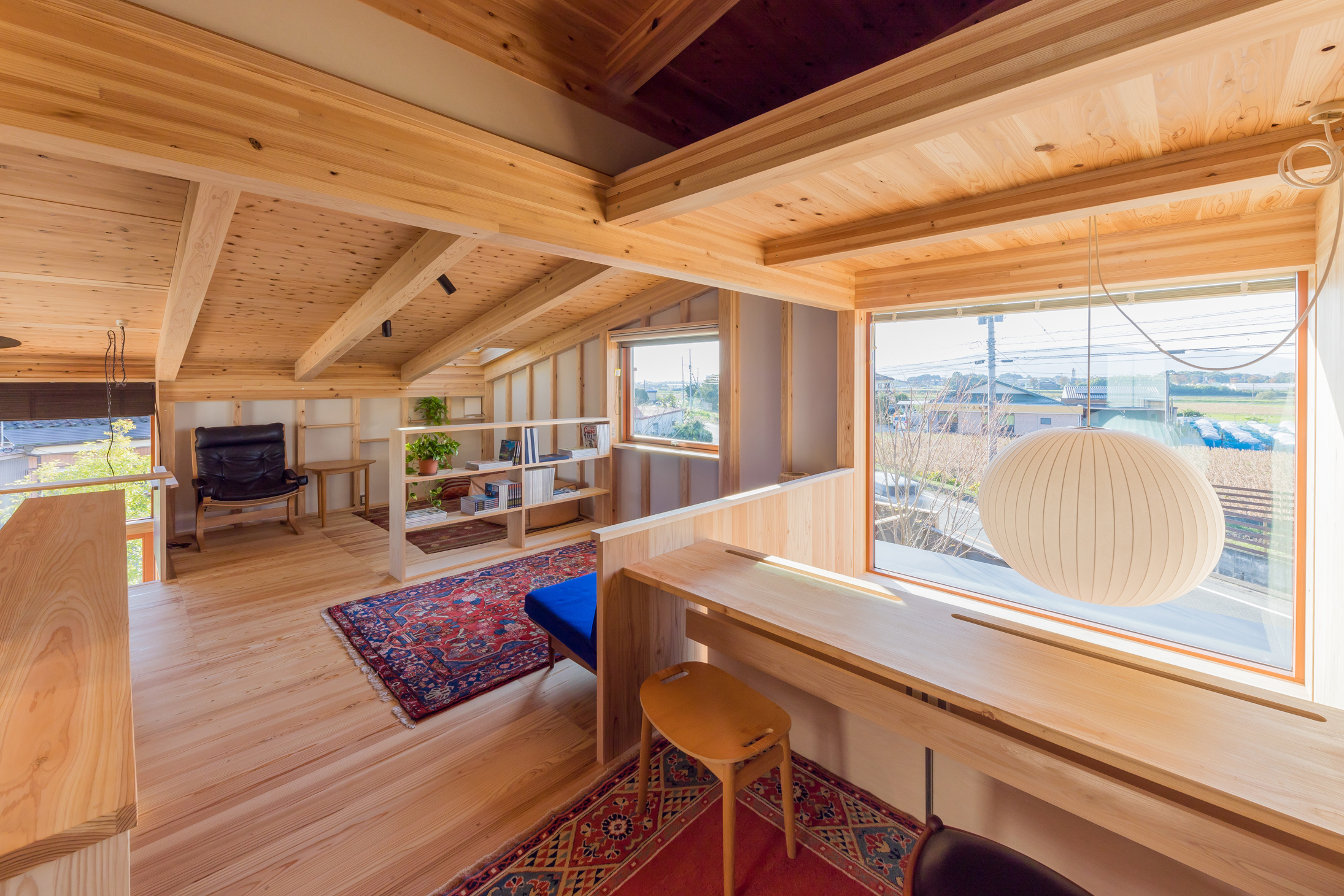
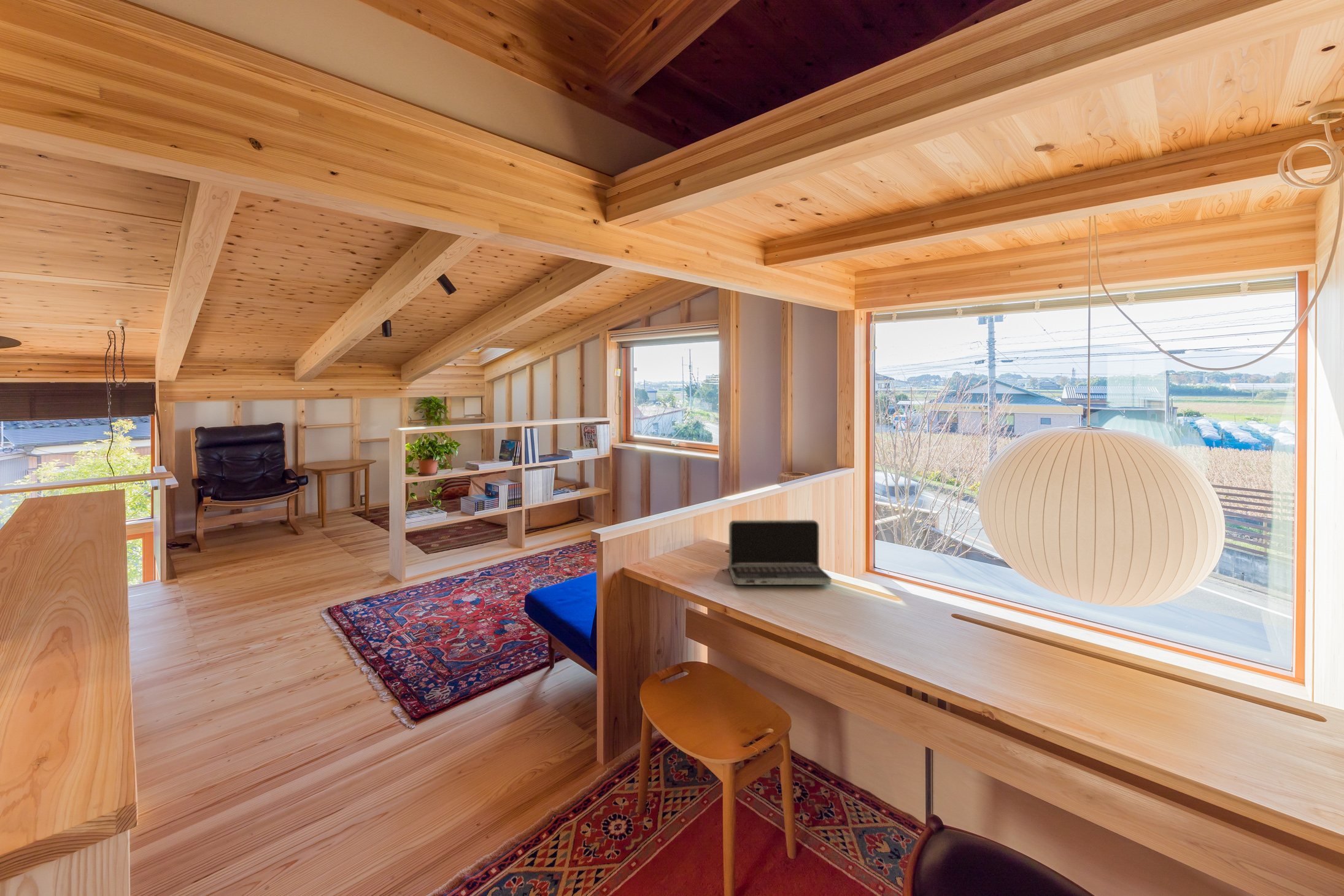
+ laptop [722,519,832,585]
